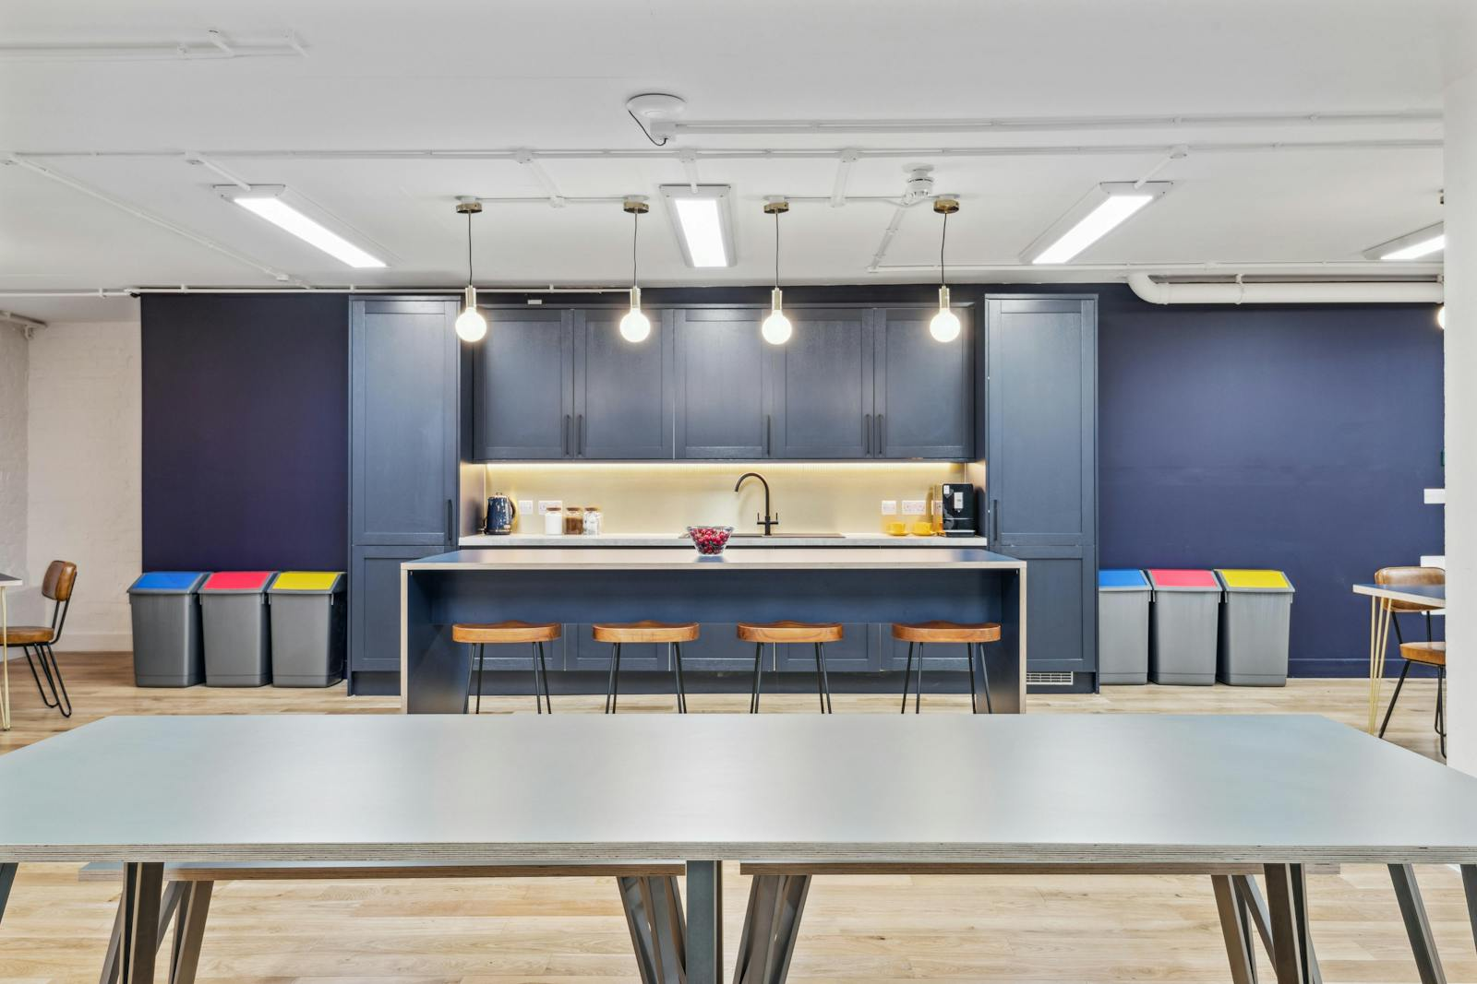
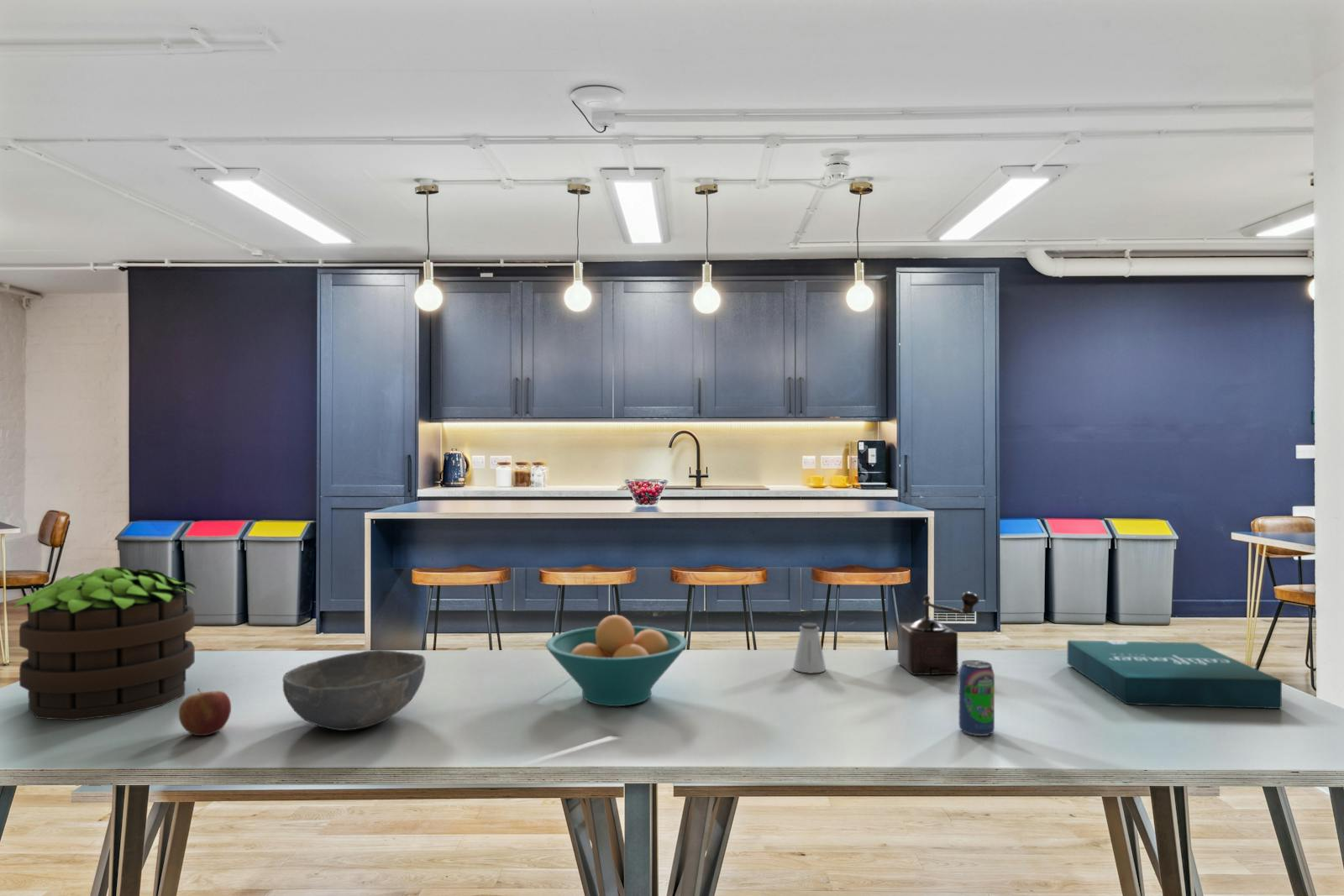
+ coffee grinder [897,590,980,676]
+ bowl [281,649,427,731]
+ pizza box [1067,639,1283,710]
+ beverage can [958,659,995,736]
+ fruit bowl [545,614,689,707]
+ potted plant [13,566,197,721]
+ saltshaker [792,622,827,674]
+ apple [178,688,232,736]
